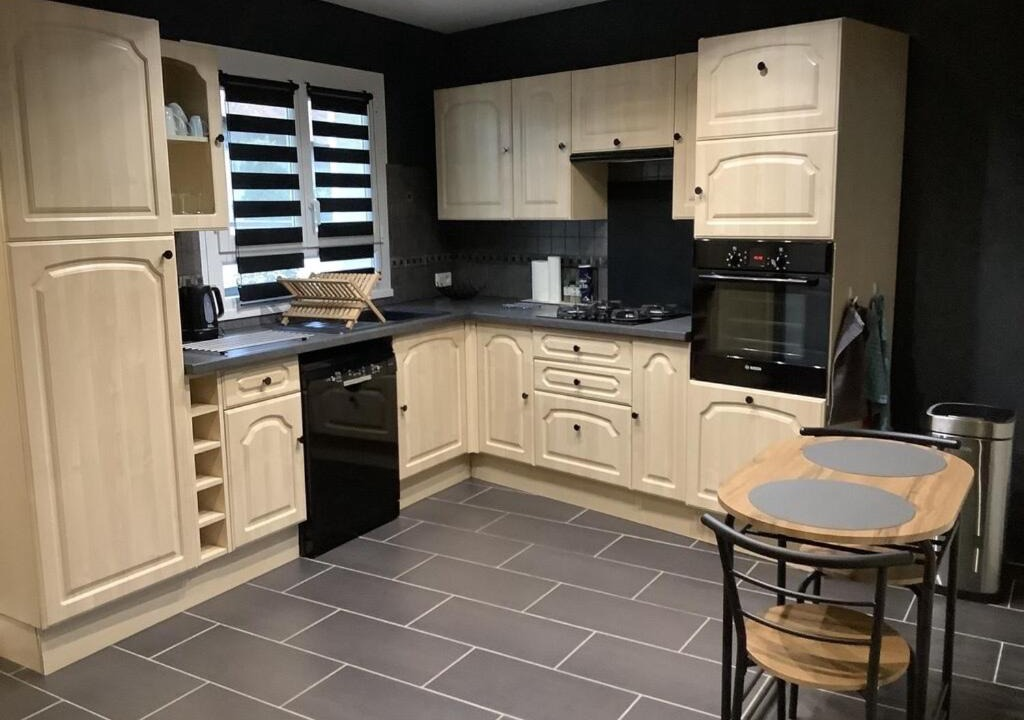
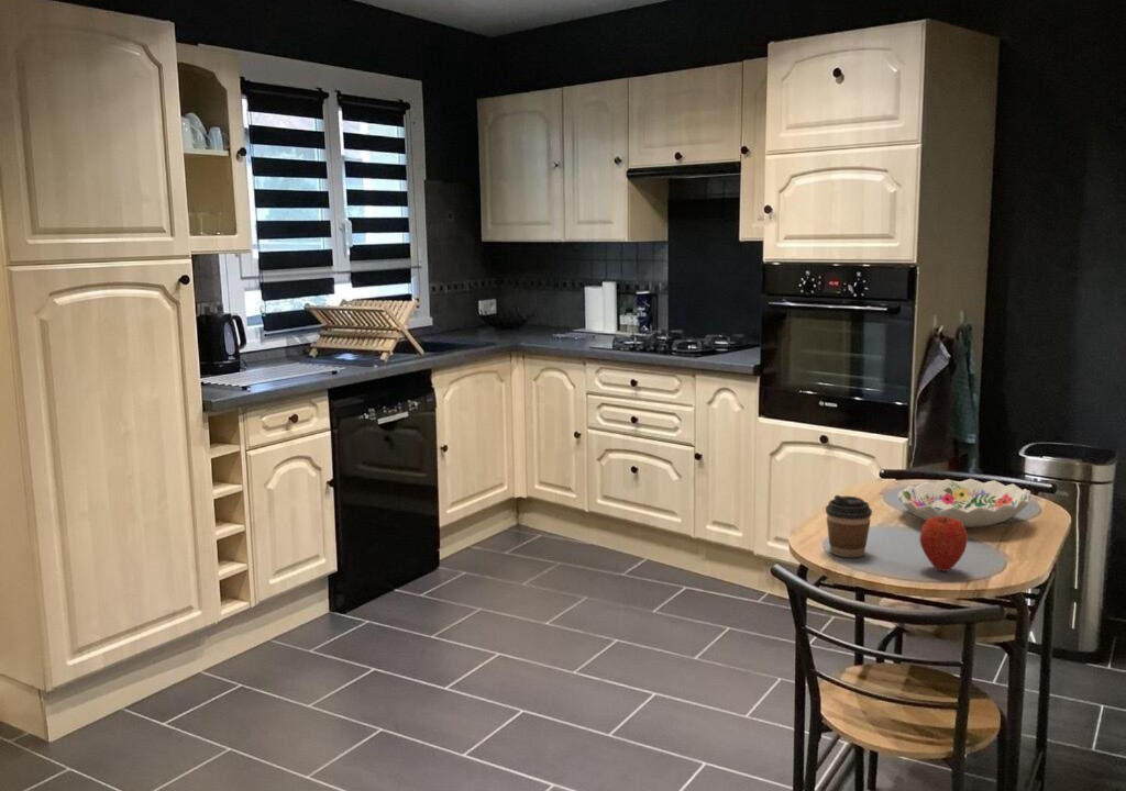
+ apple [918,516,969,572]
+ decorative bowl [896,478,1033,528]
+ coffee cup [825,494,873,558]
